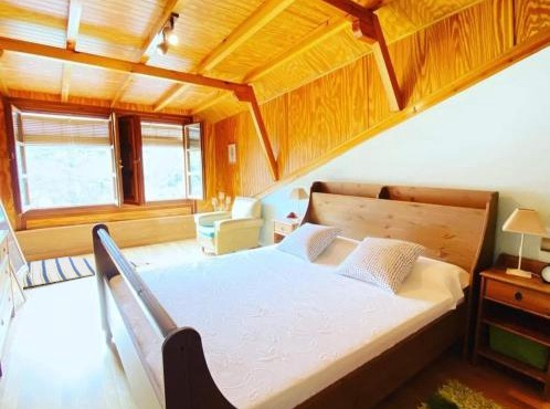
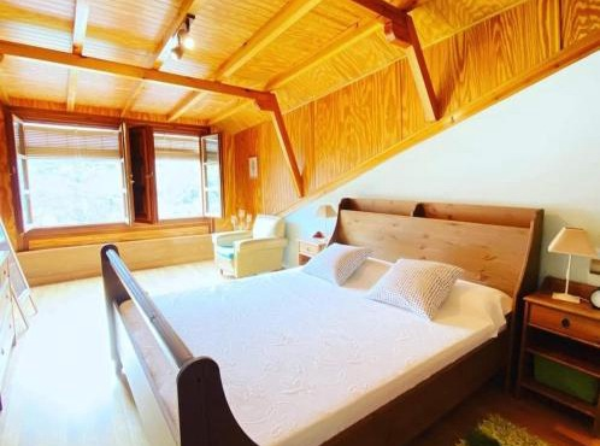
- rug [21,256,155,289]
